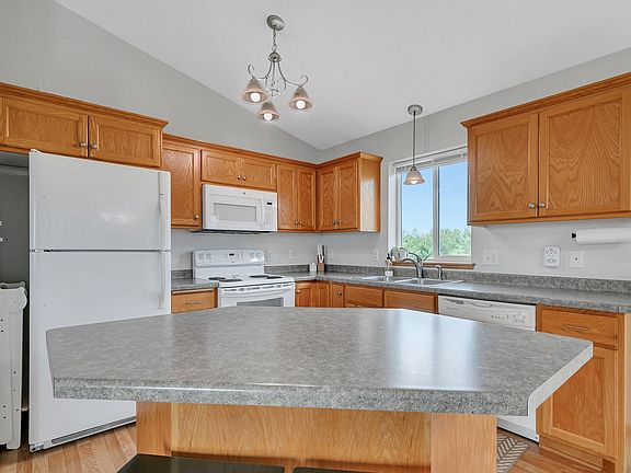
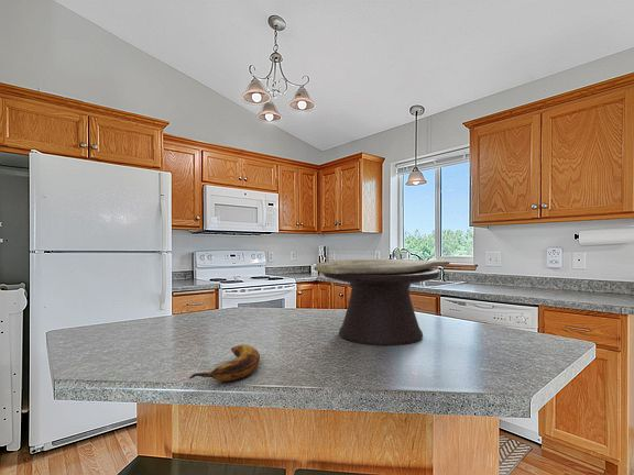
+ banana [188,344,261,383]
+ decorative bowl [313,258,450,347]
